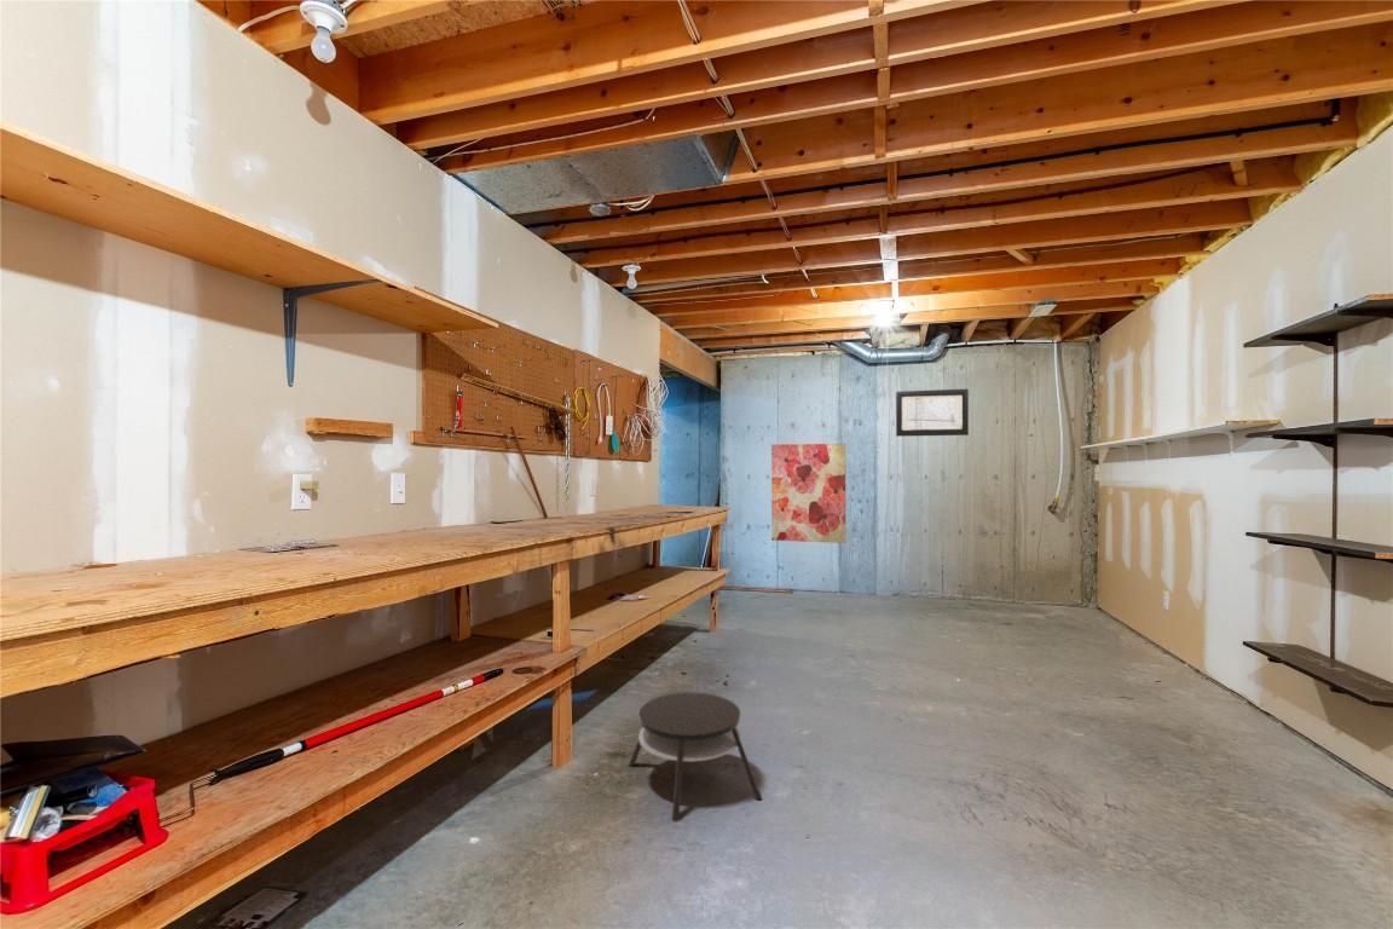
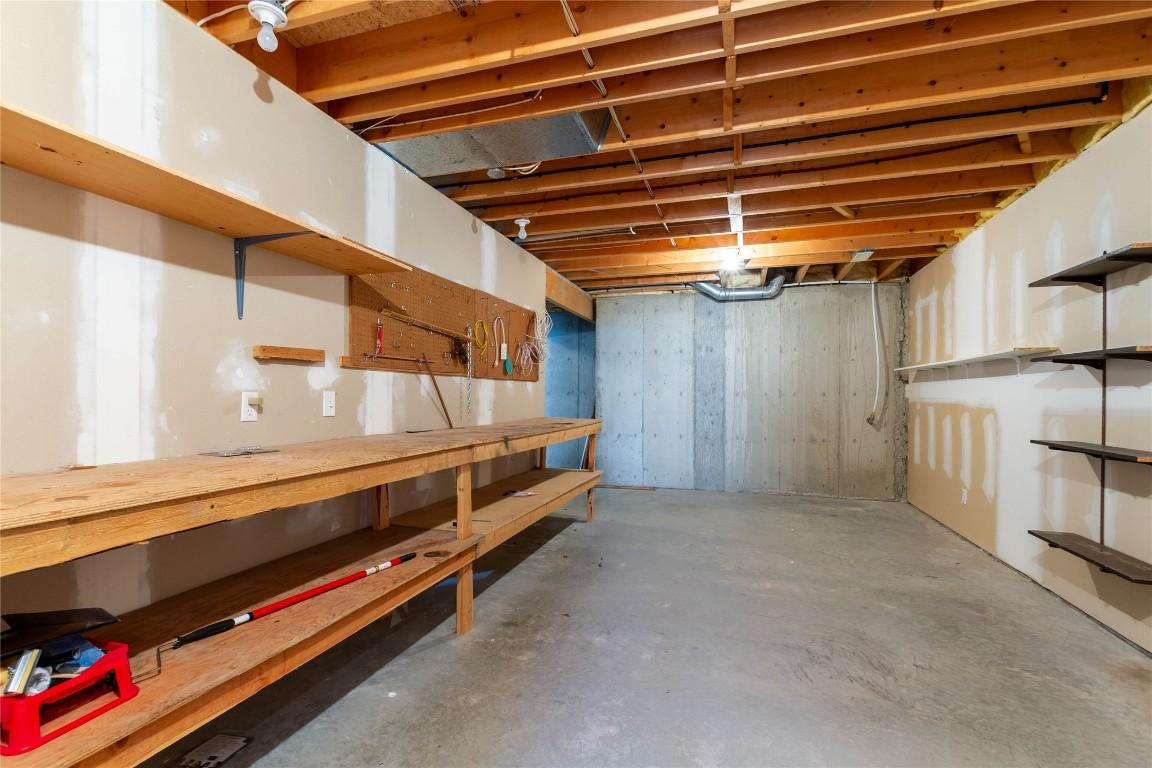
- wall art [770,443,848,544]
- wall art [895,388,970,438]
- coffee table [628,692,763,823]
